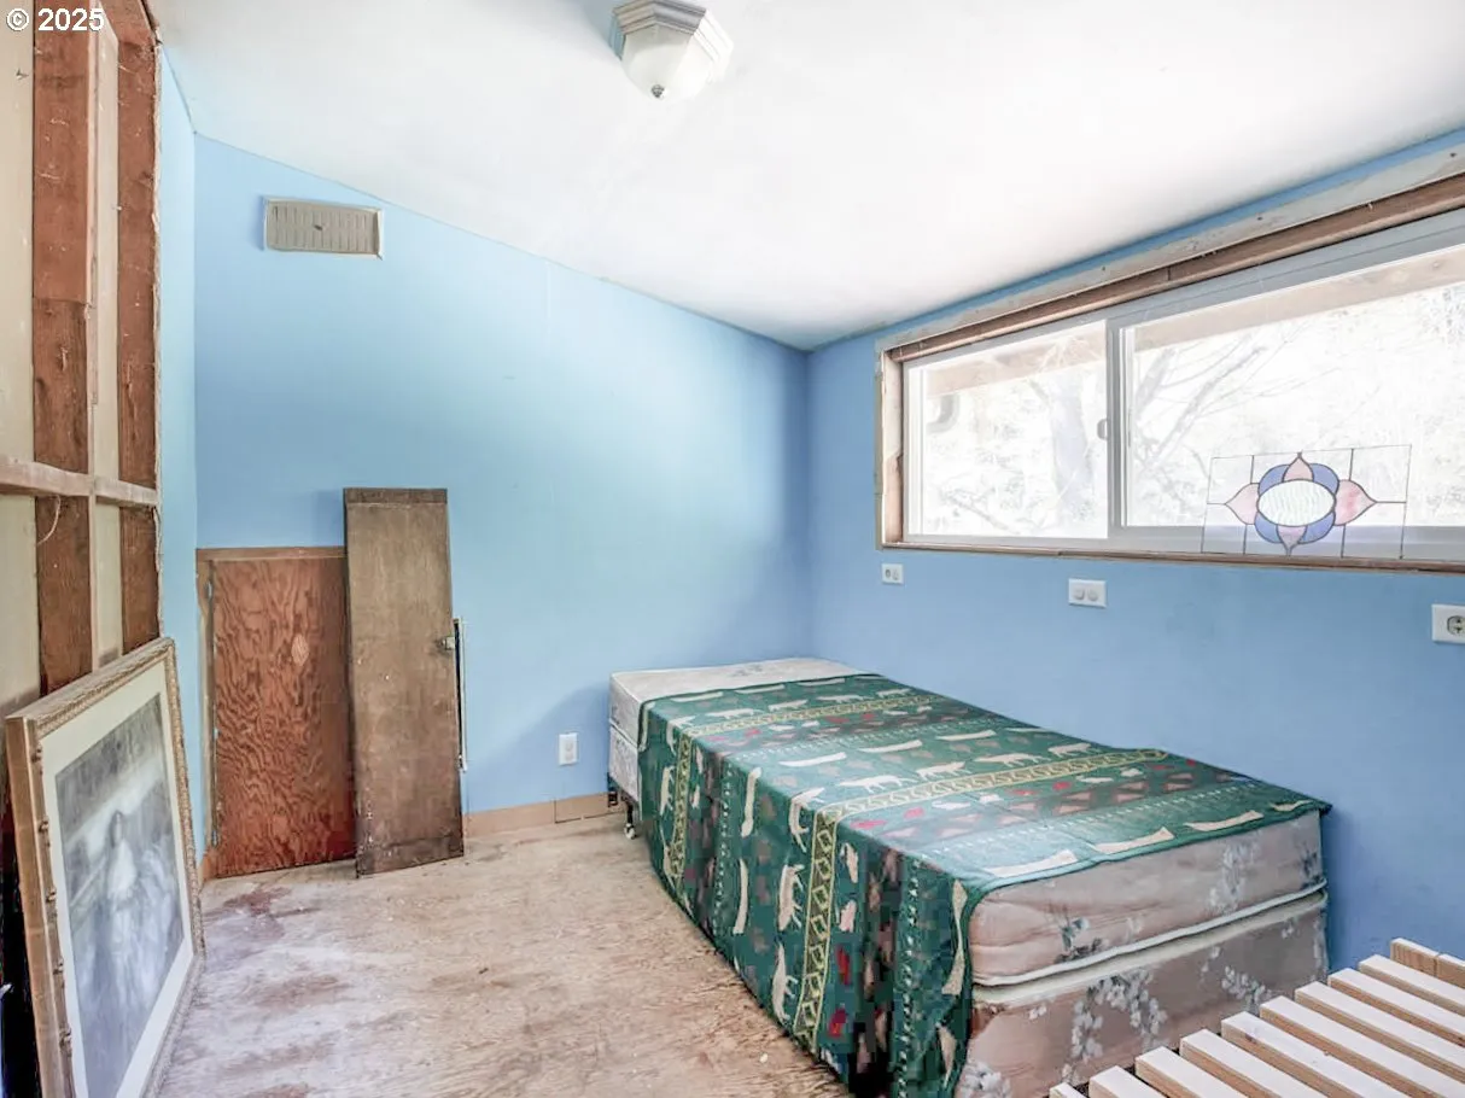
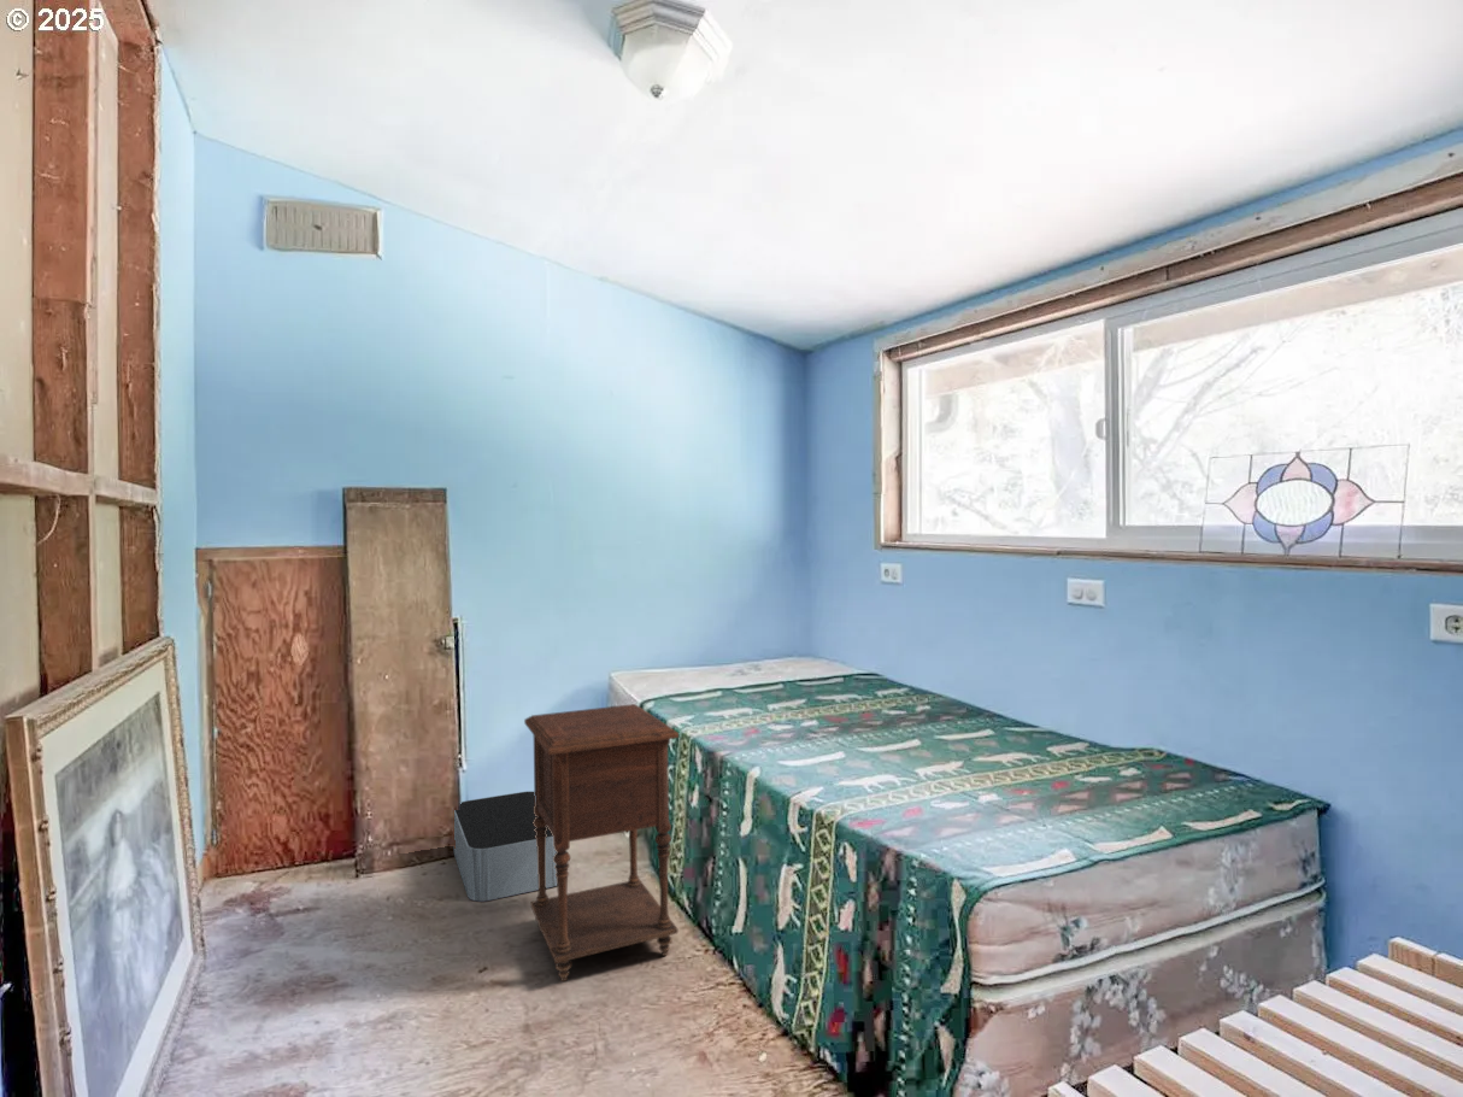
+ storage bin [453,791,557,903]
+ nightstand [523,703,680,982]
